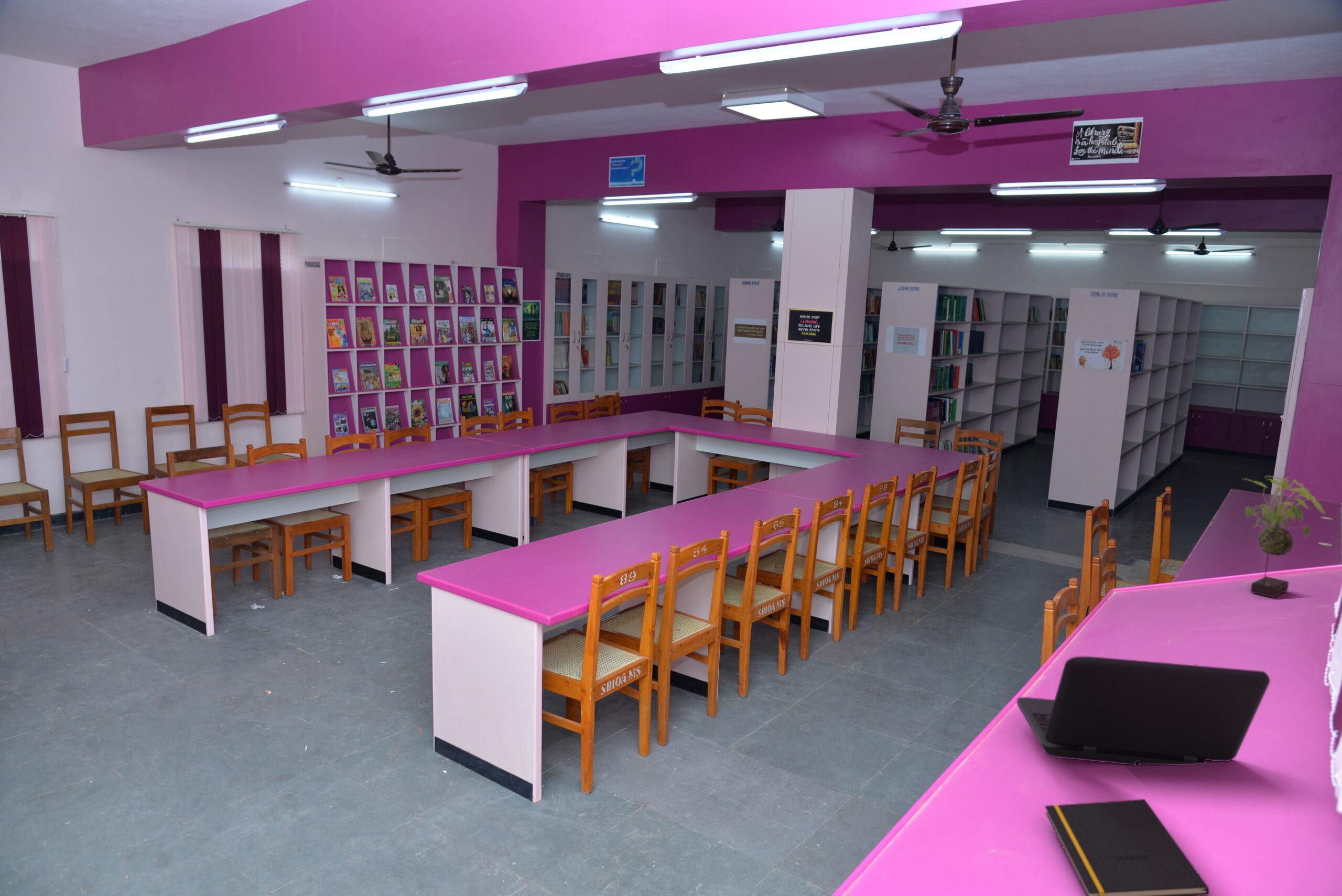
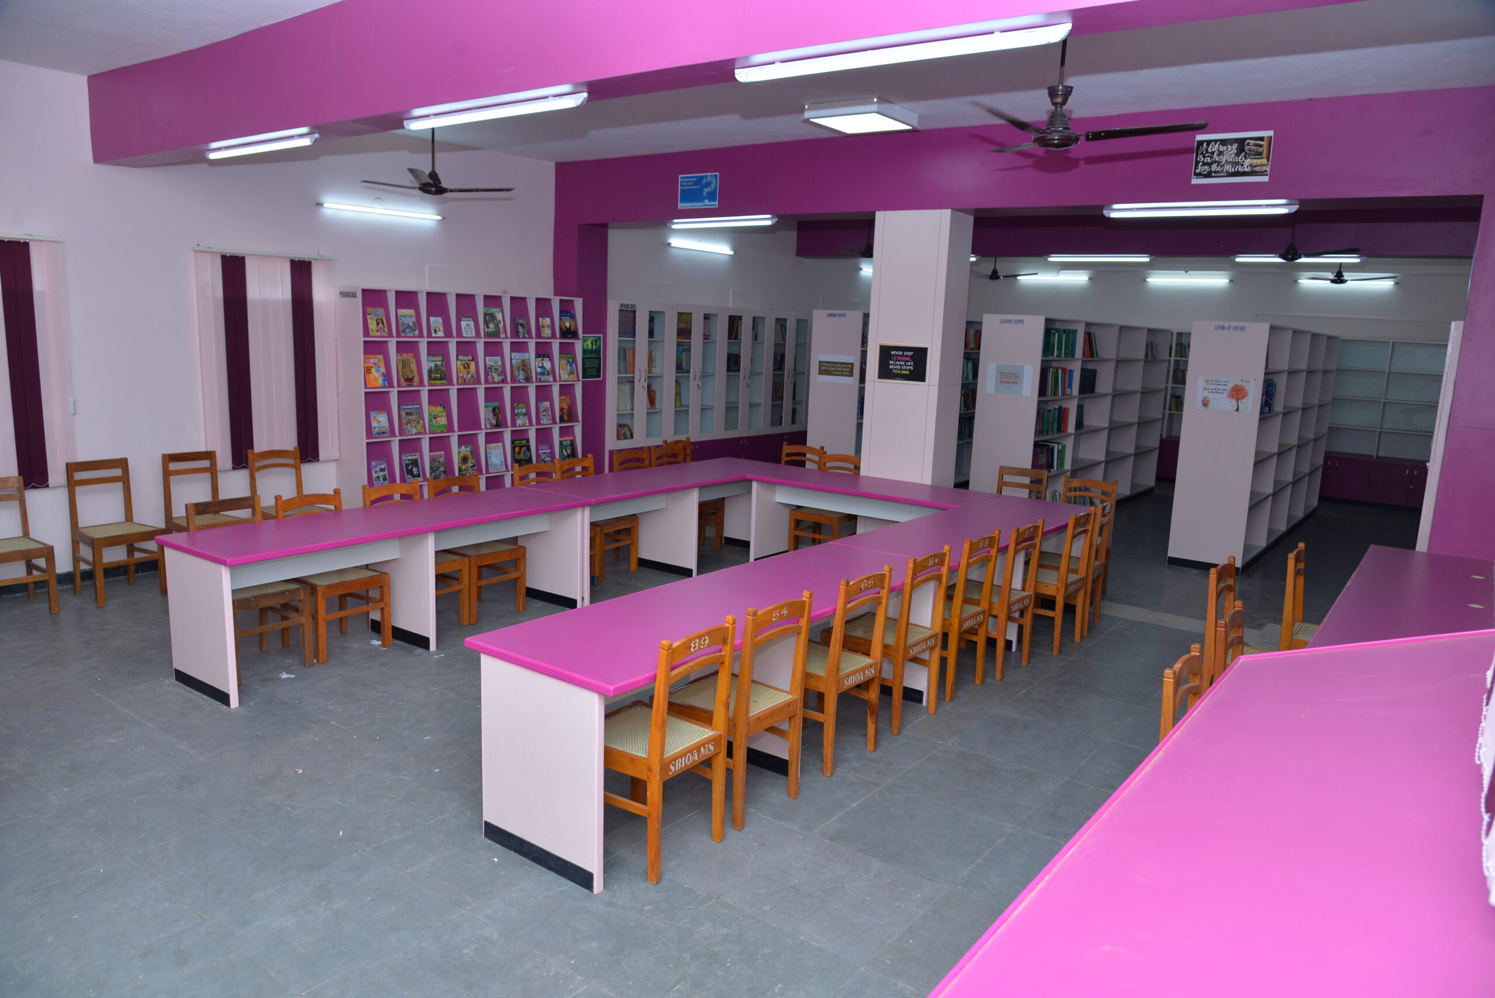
- laptop [1016,656,1271,766]
- notepad [1044,798,1210,896]
- plant [1242,476,1325,598]
